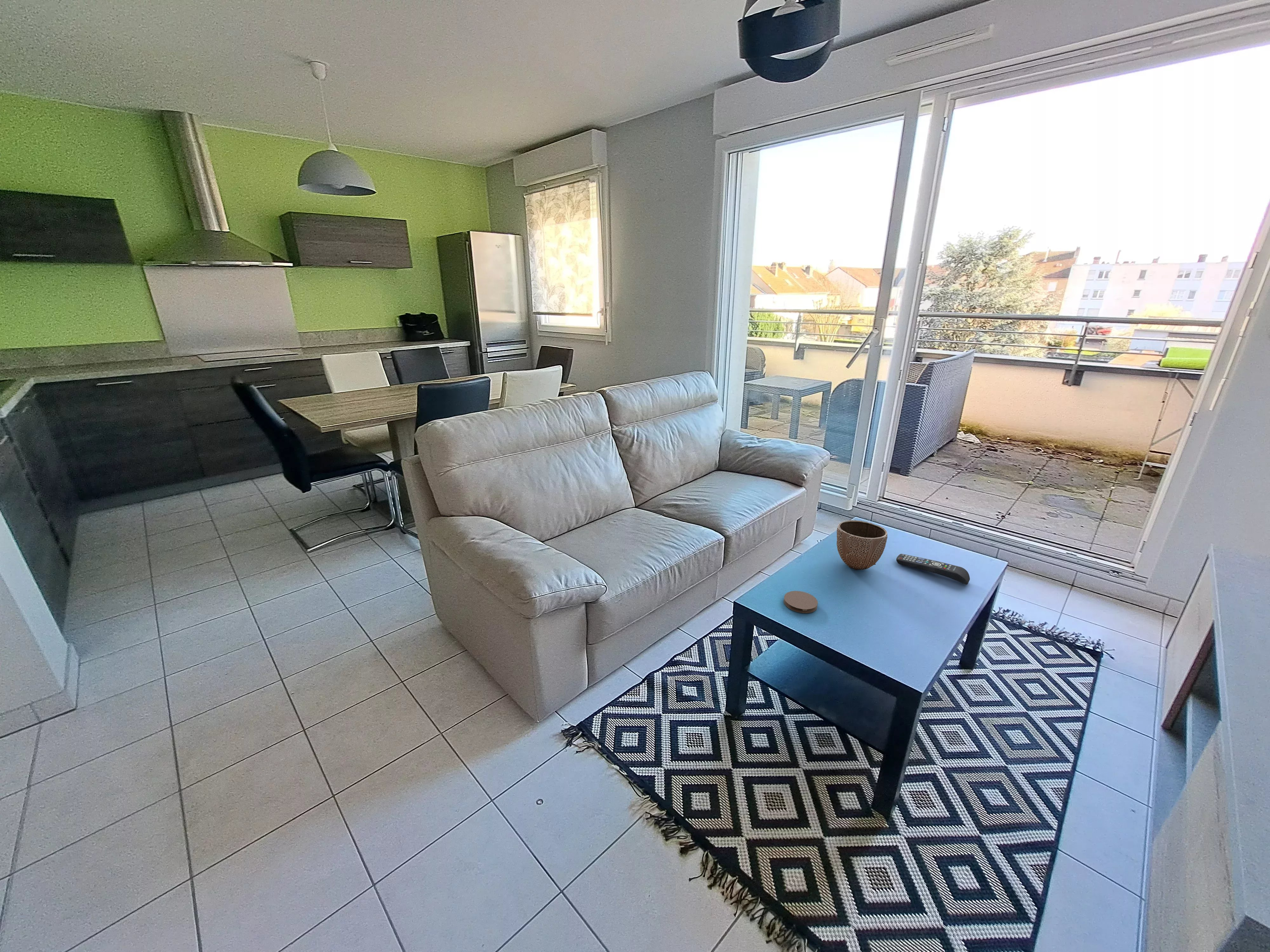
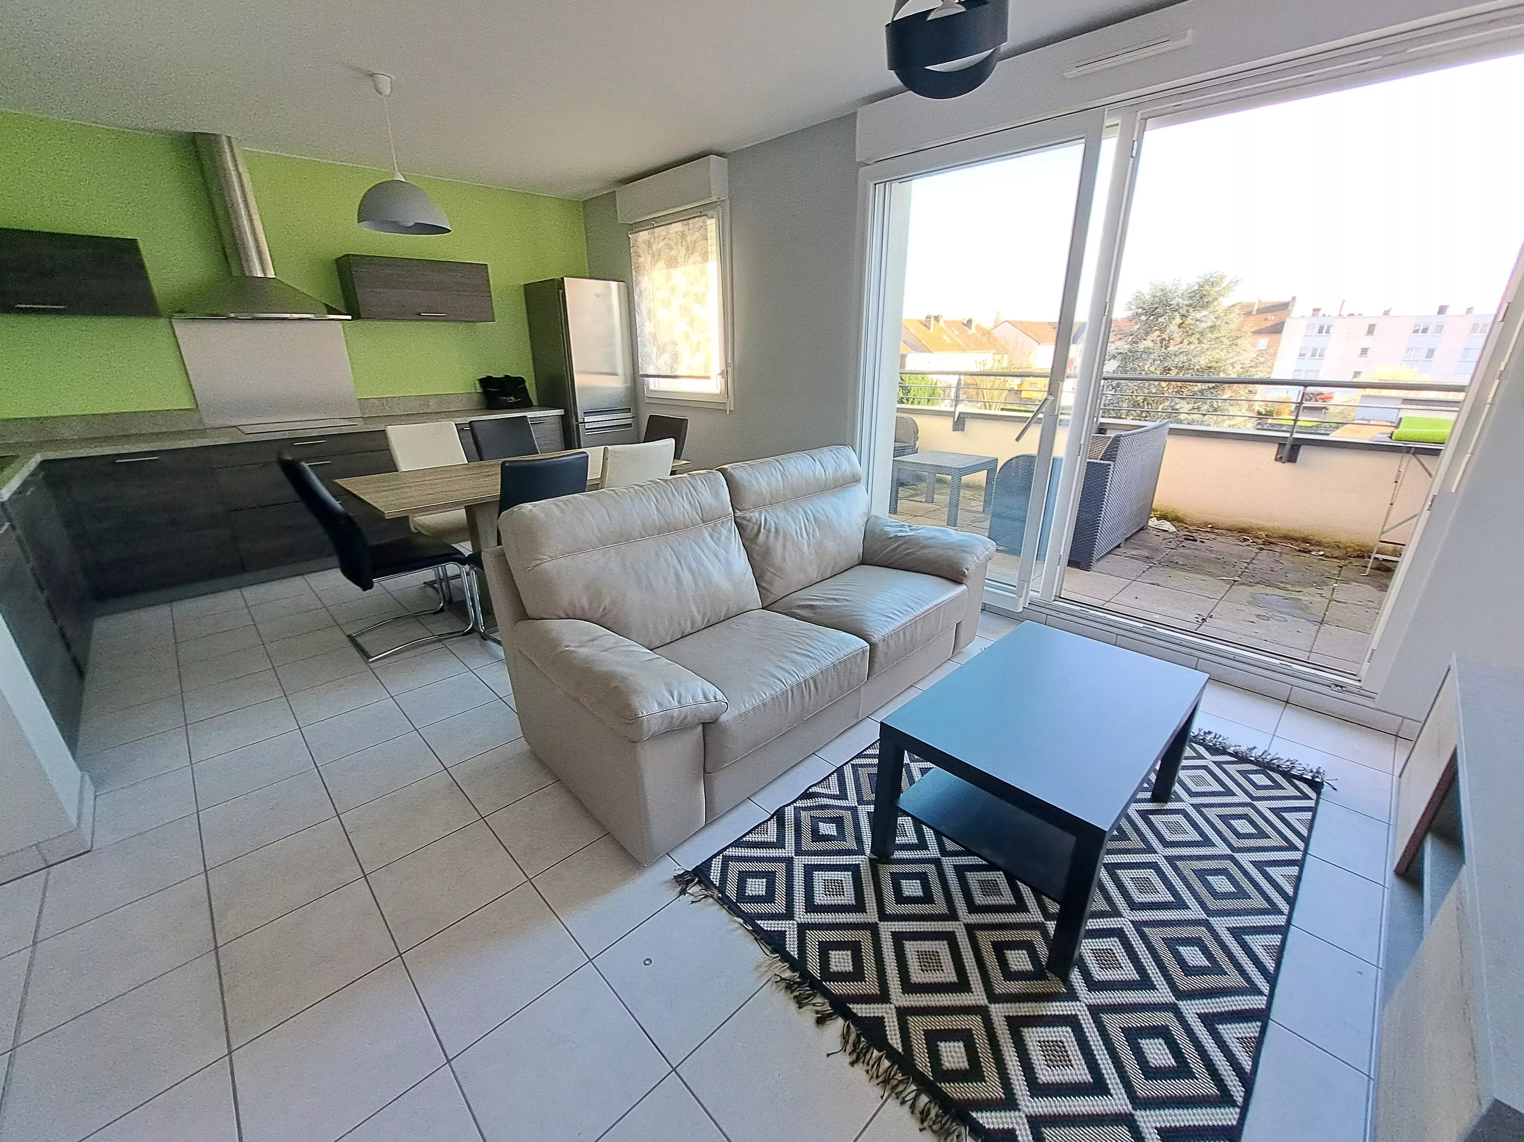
- coaster [783,591,818,613]
- decorative bowl [836,520,888,571]
- remote control [896,553,970,585]
